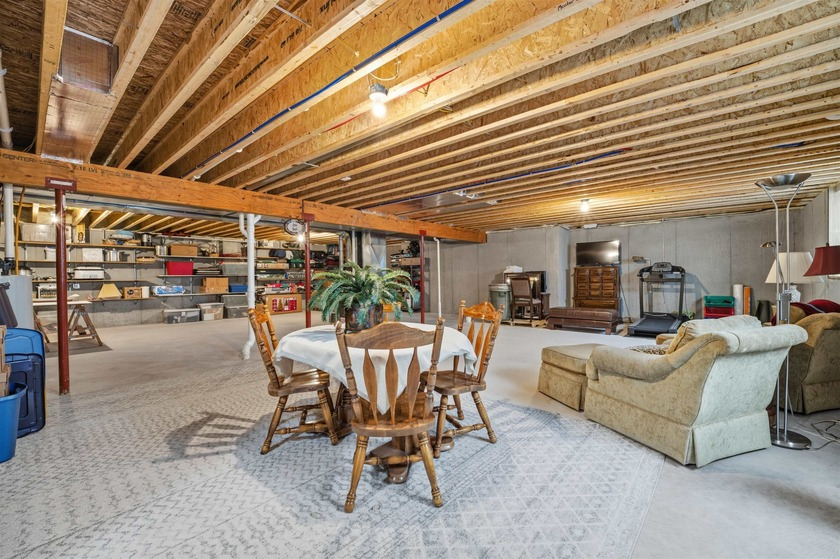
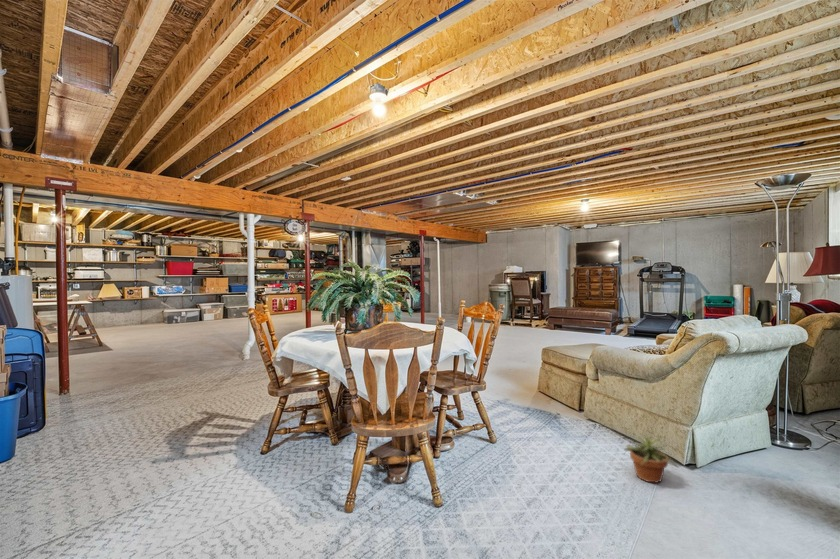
+ potted plant [622,430,677,484]
